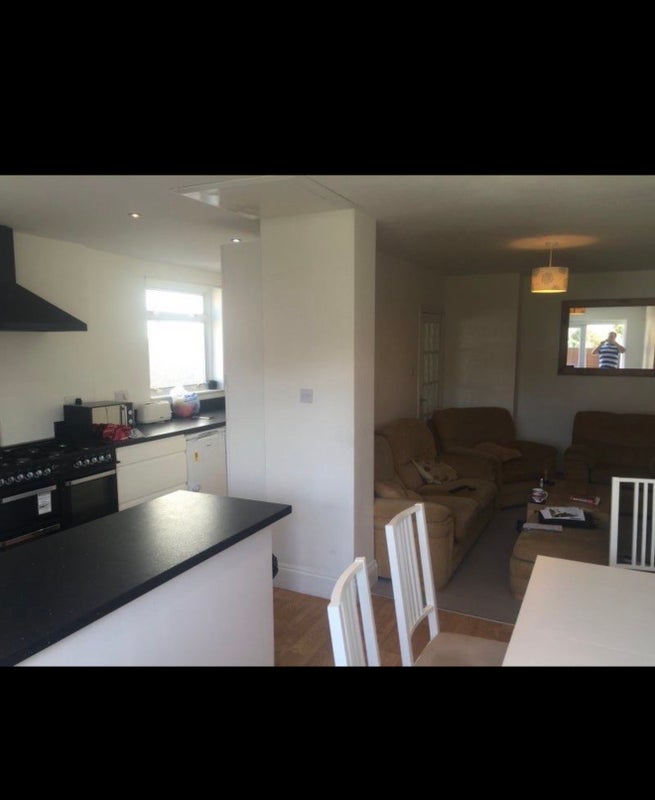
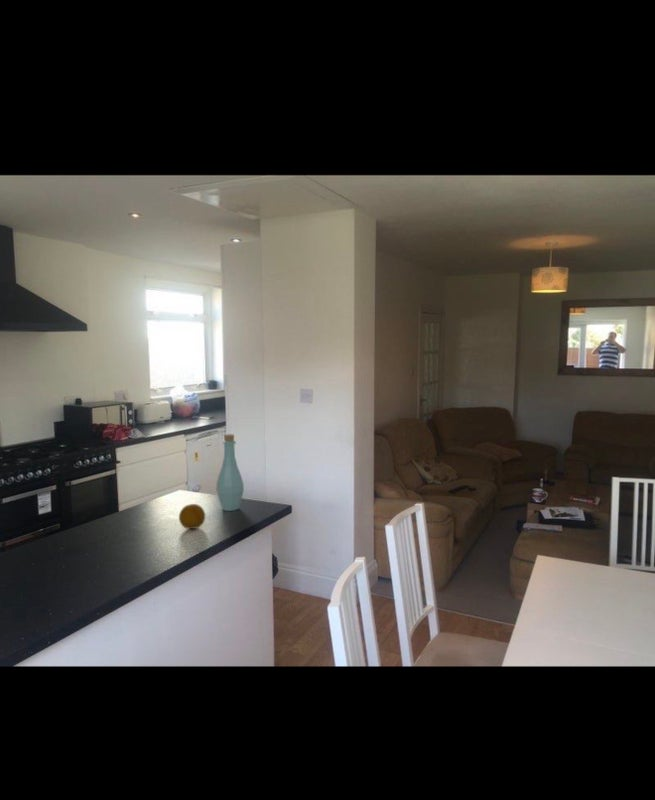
+ bottle [216,433,245,512]
+ fruit [178,503,206,530]
